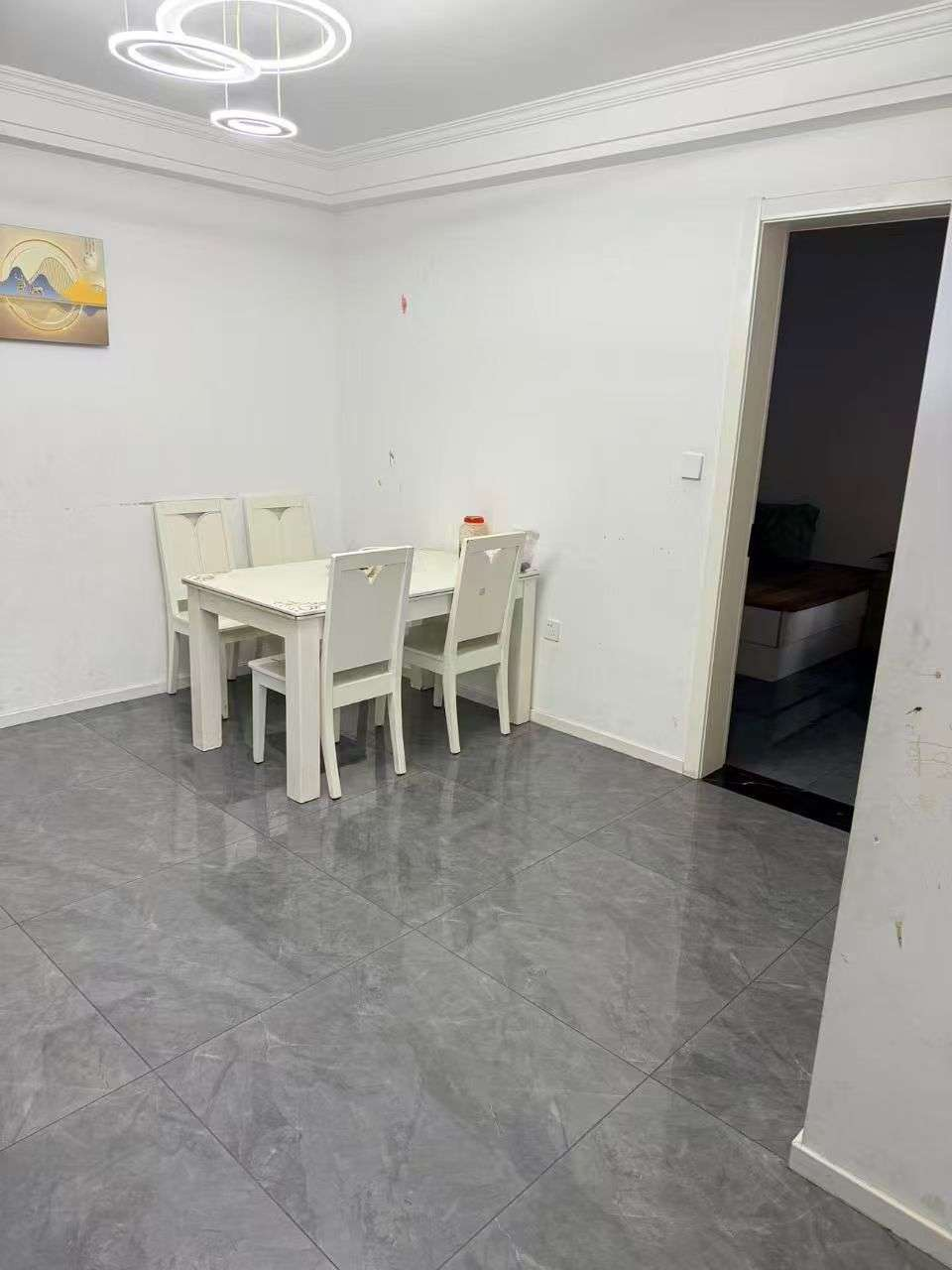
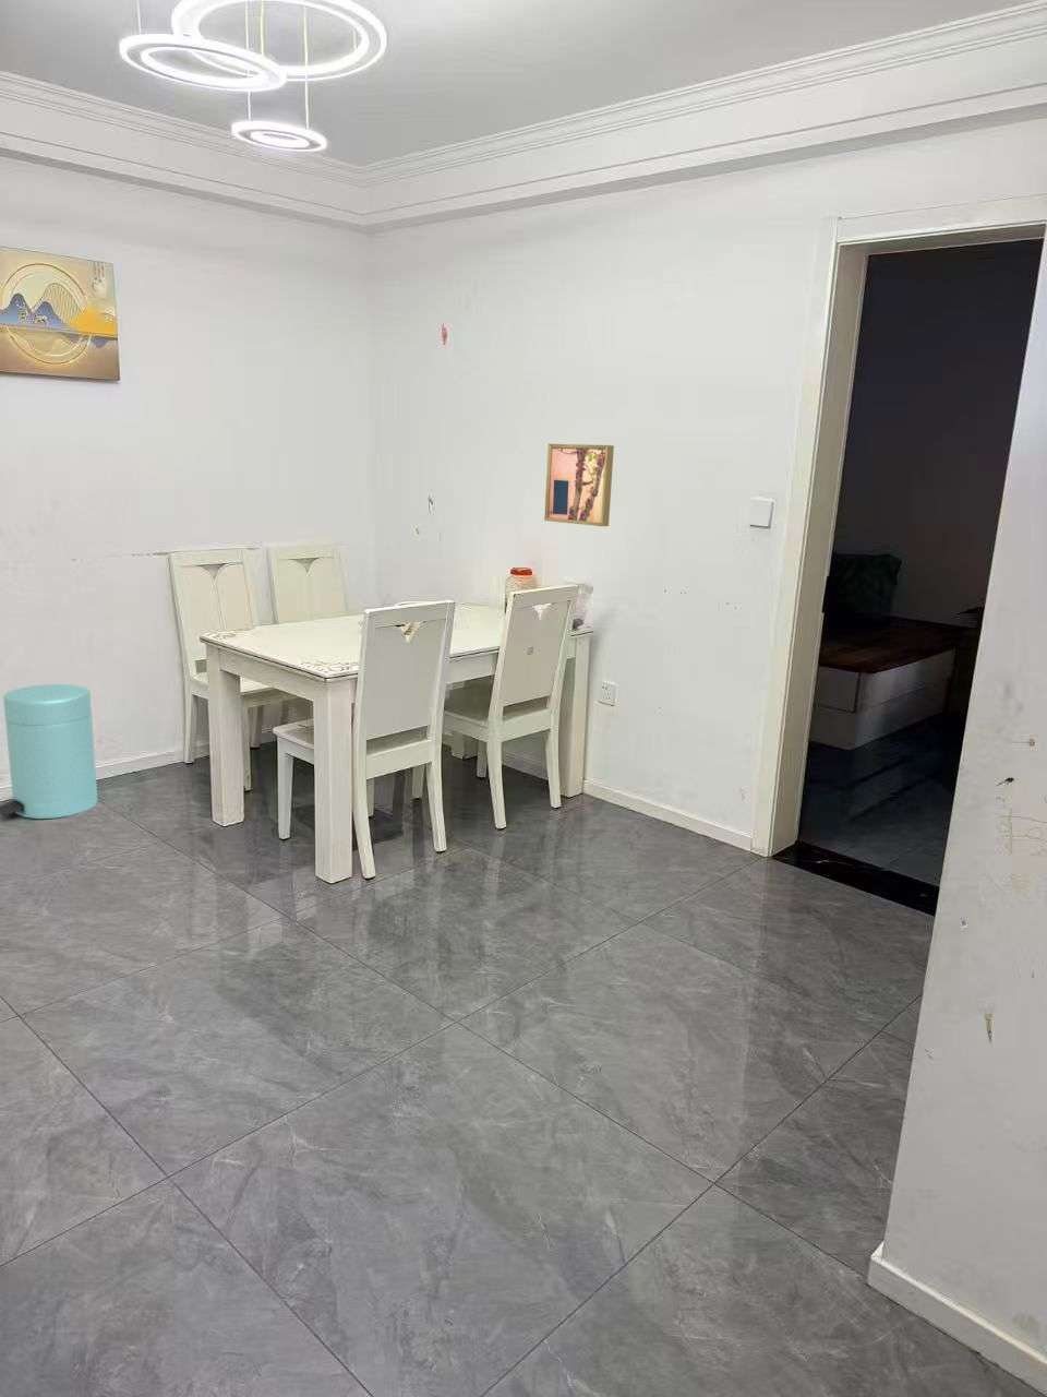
+ wall art [543,443,615,527]
+ trash can [0,683,99,820]
